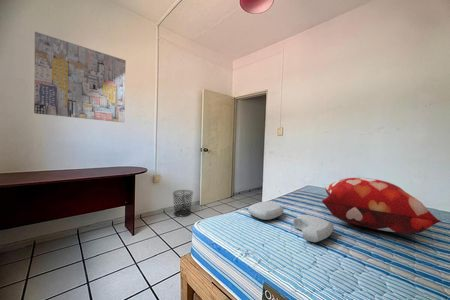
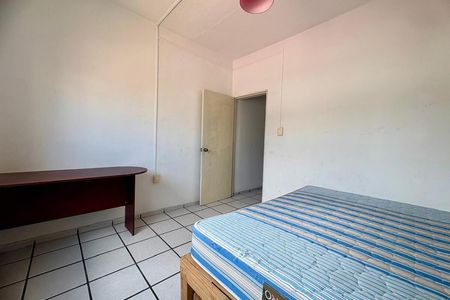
- wall art [33,31,127,123]
- cushion [247,201,335,243]
- decorative pillow [321,177,443,234]
- waste bin [172,189,194,218]
